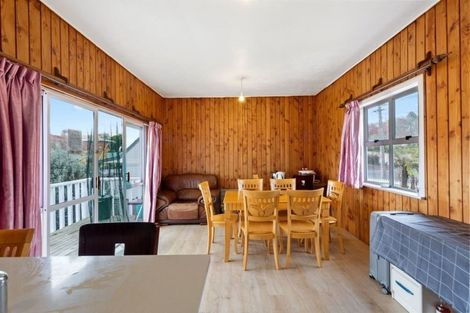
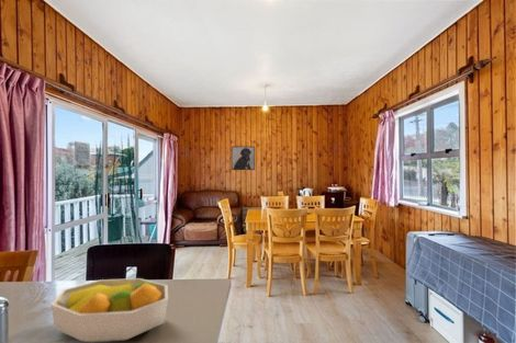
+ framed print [231,146,256,171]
+ fruit bowl [49,277,169,343]
